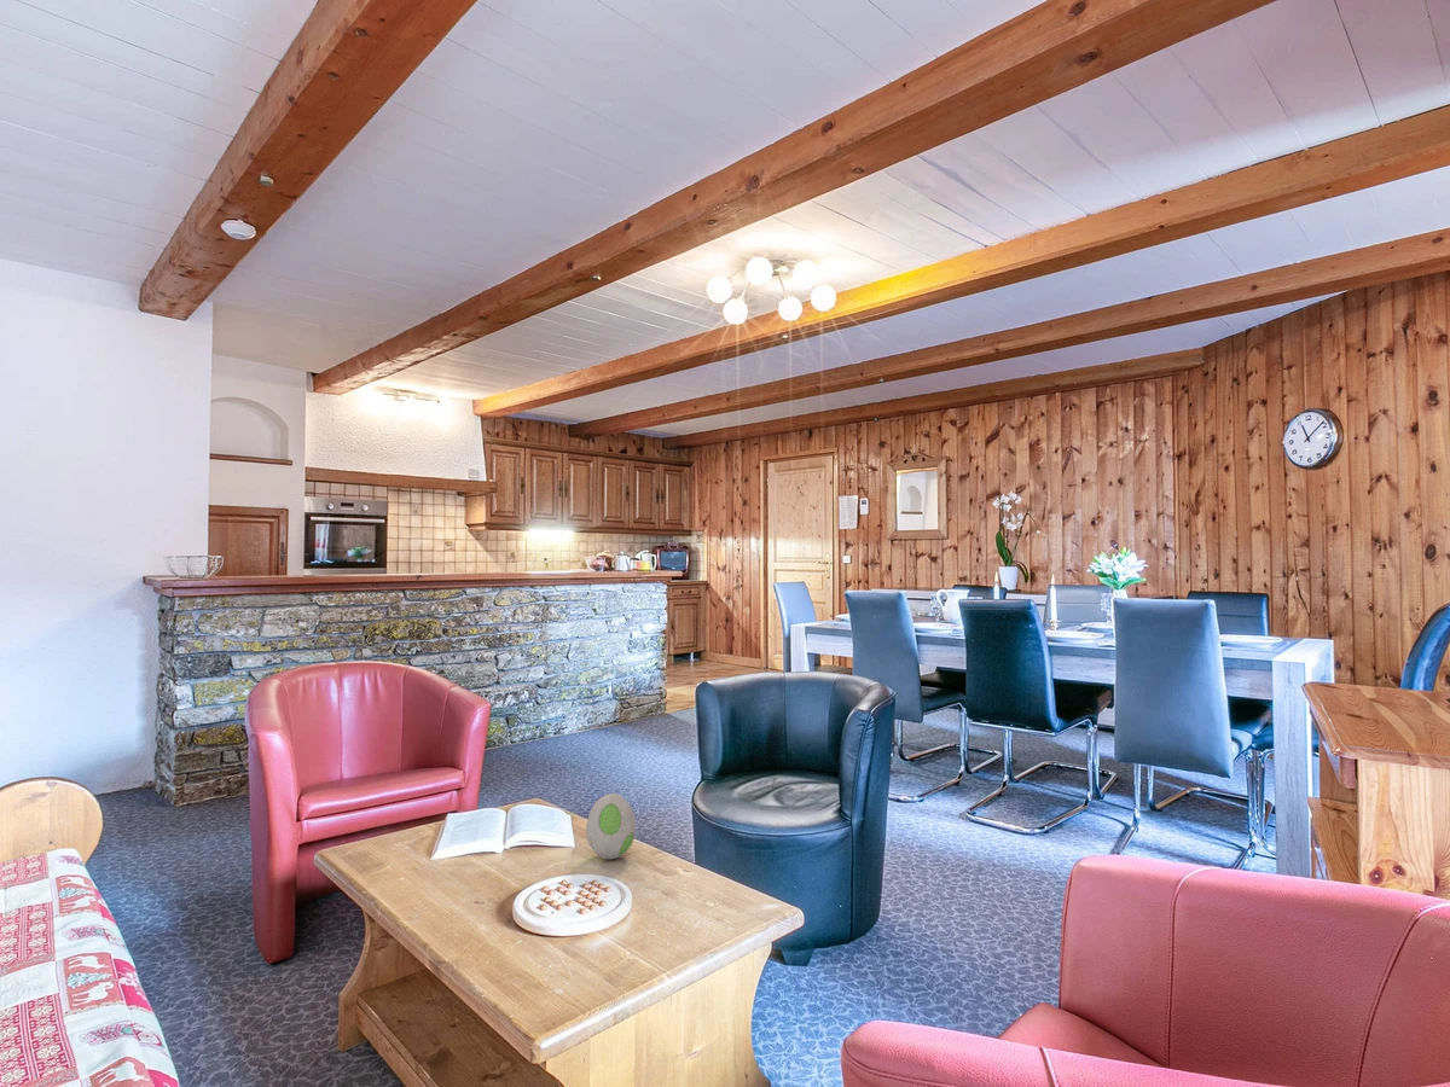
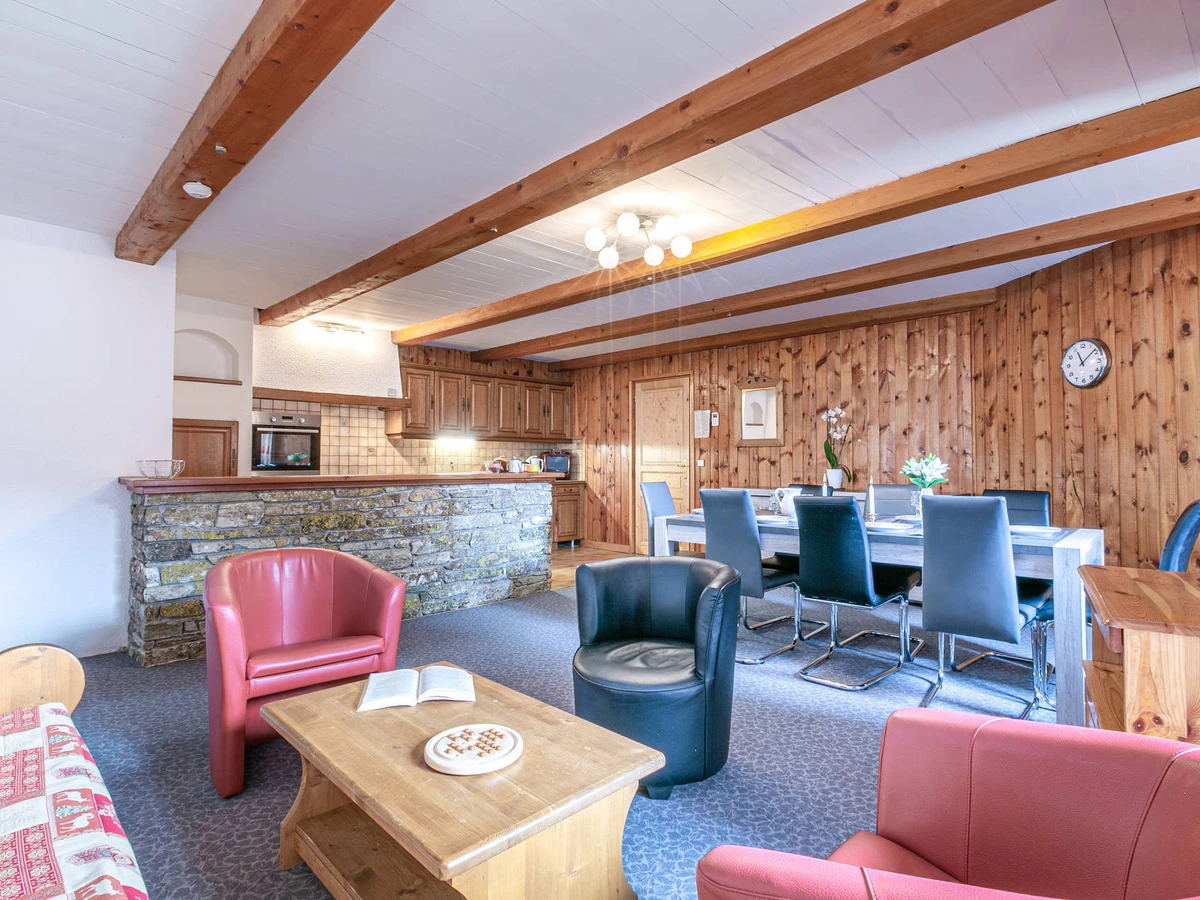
- decorative egg [585,792,637,860]
